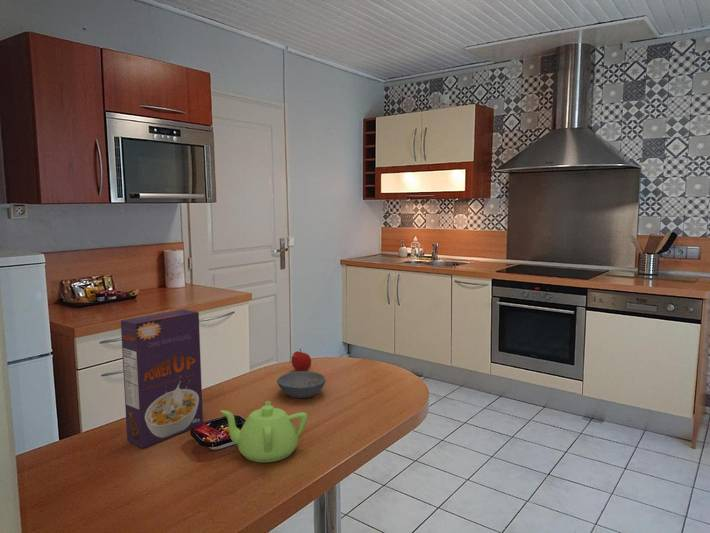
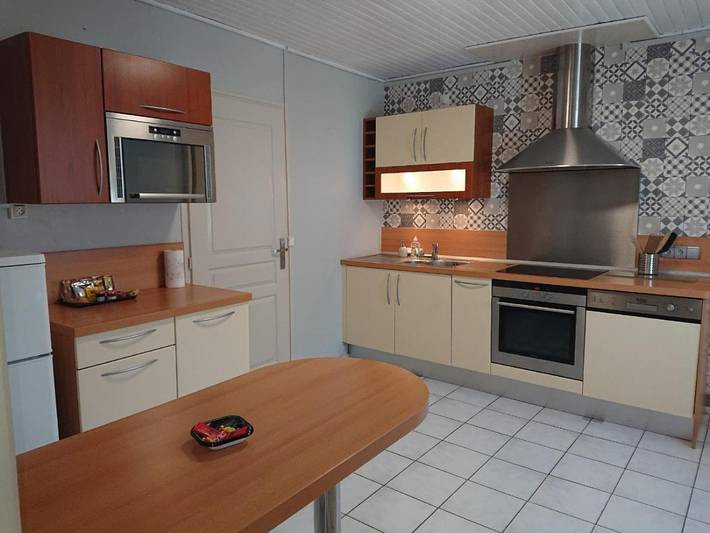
- cereal box [120,309,204,449]
- teapot [220,400,309,464]
- apple [291,348,312,372]
- bowl [276,370,327,399]
